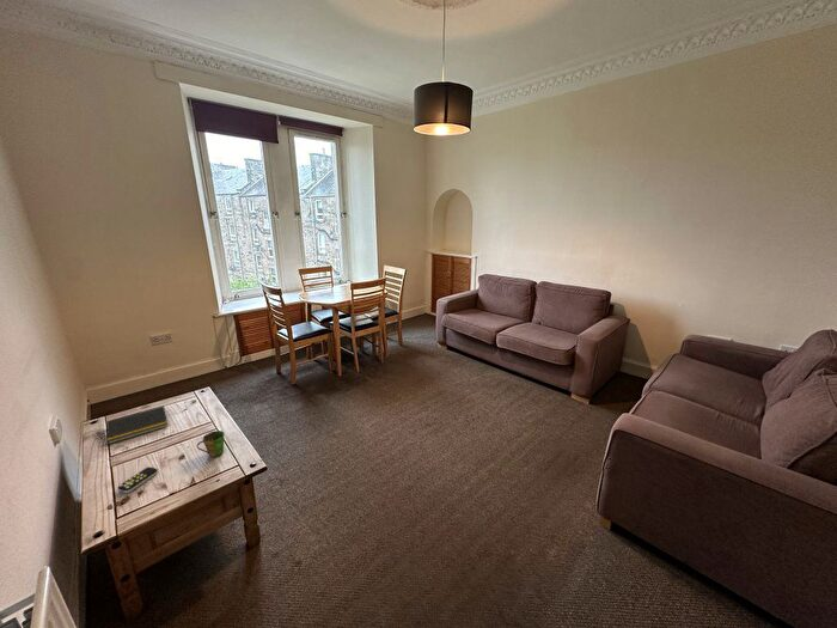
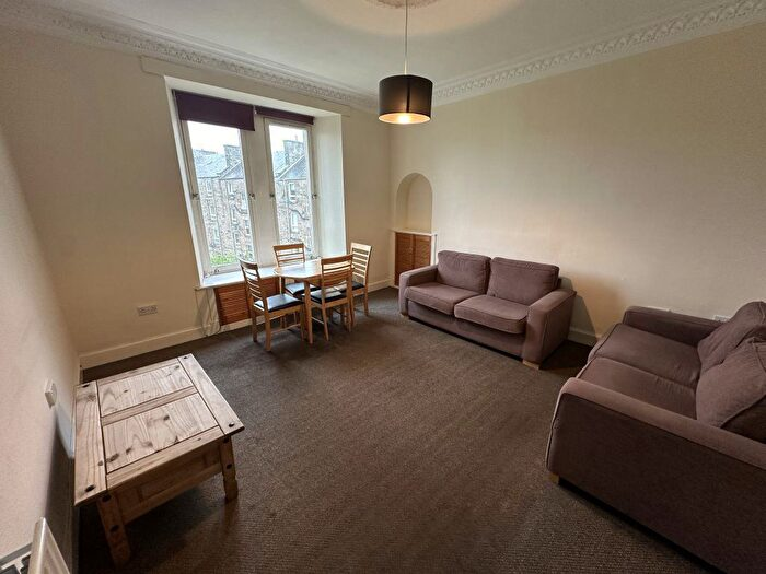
- remote control [117,467,159,494]
- cup [196,429,225,458]
- notepad [105,404,170,445]
